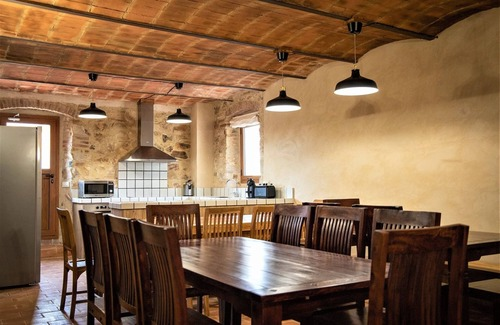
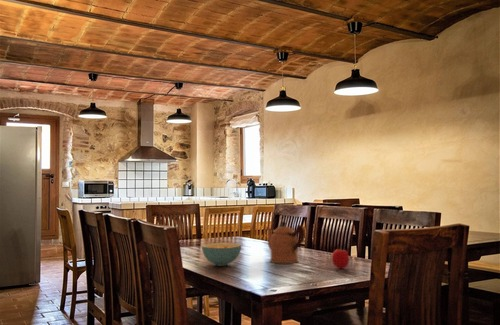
+ coffeepot [265,220,306,264]
+ cereal bowl [201,242,242,267]
+ fruit [331,247,350,270]
